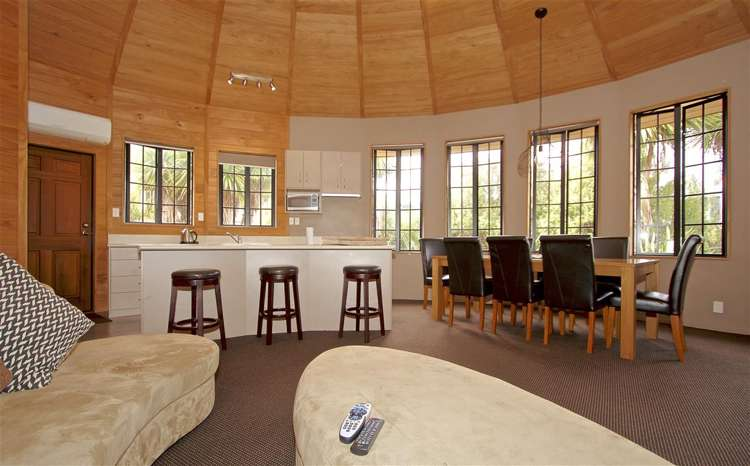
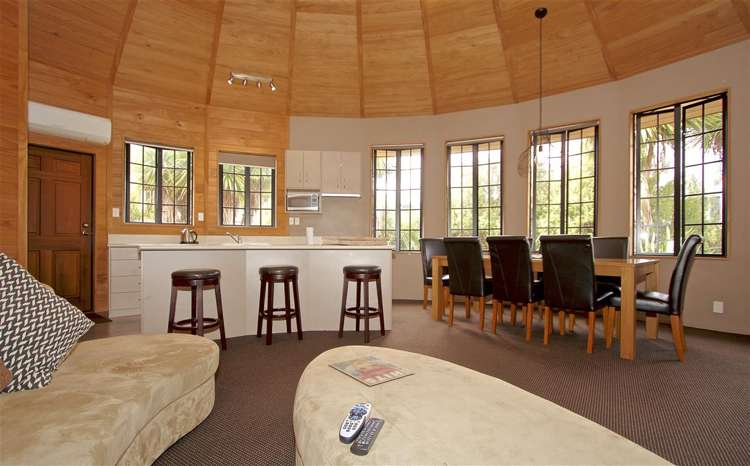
+ magazine [328,354,416,387]
